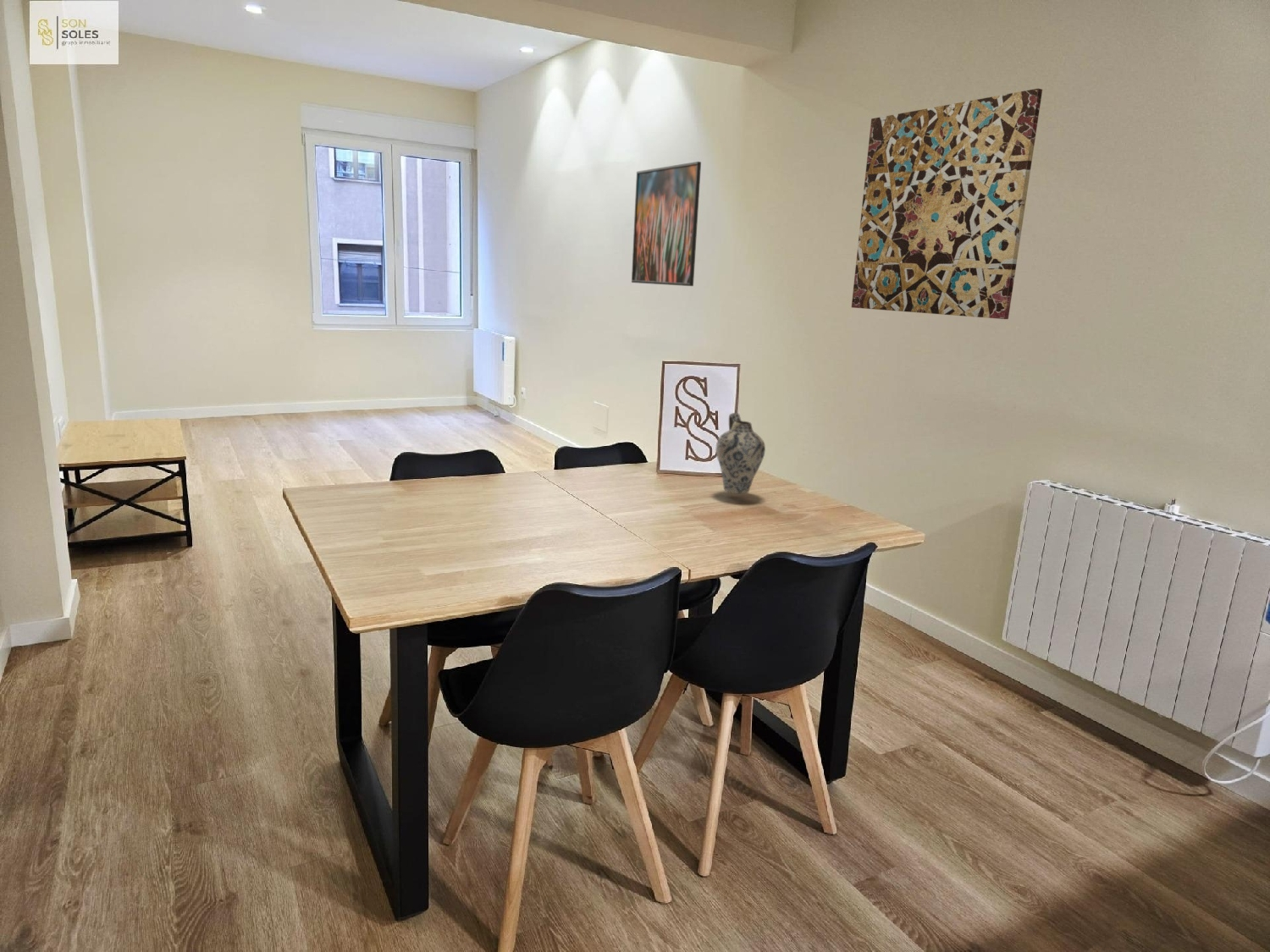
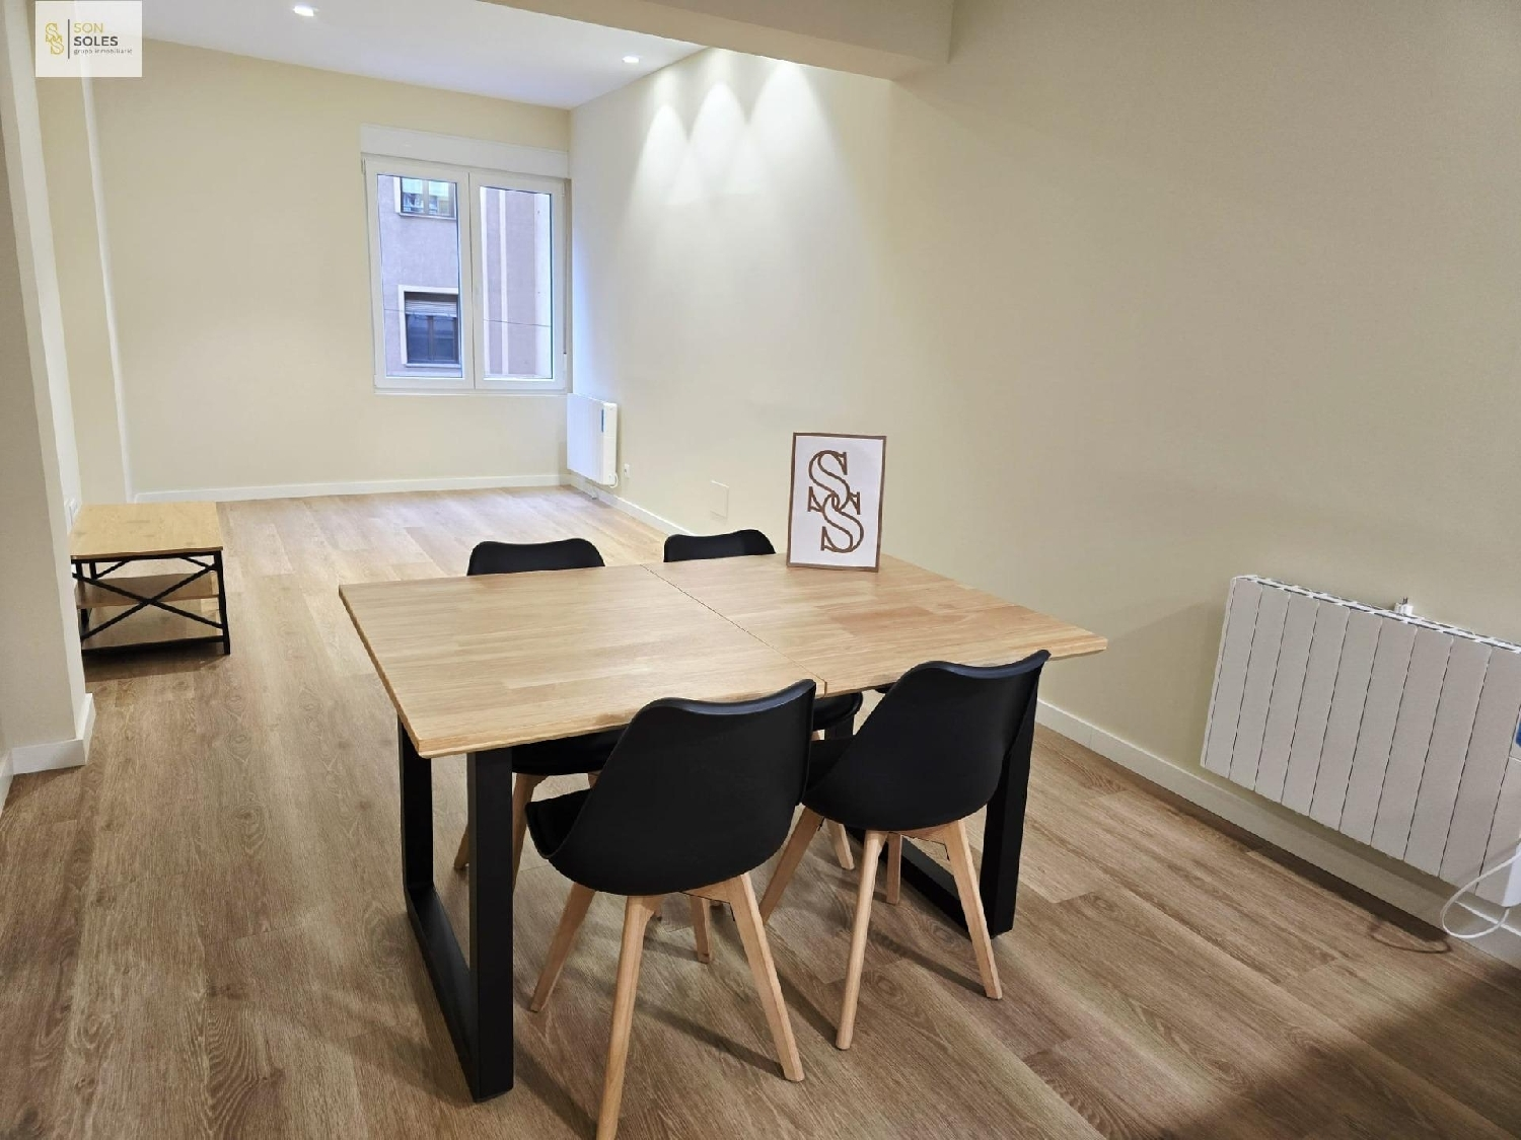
- ceramic jug [715,412,766,494]
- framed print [631,161,702,287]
- wall art [851,87,1043,320]
